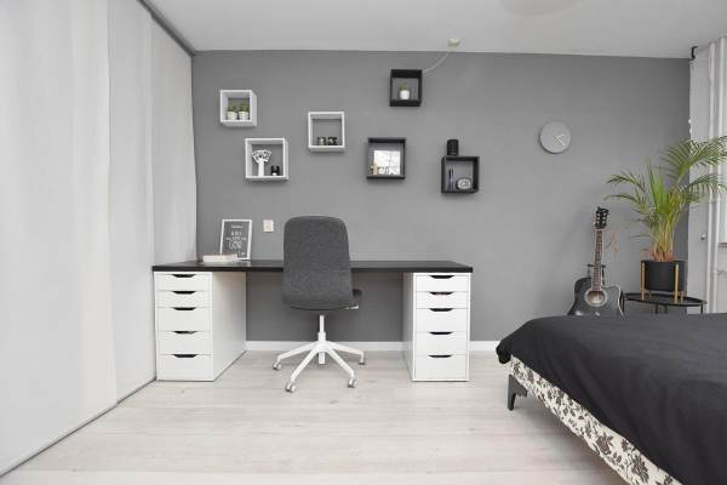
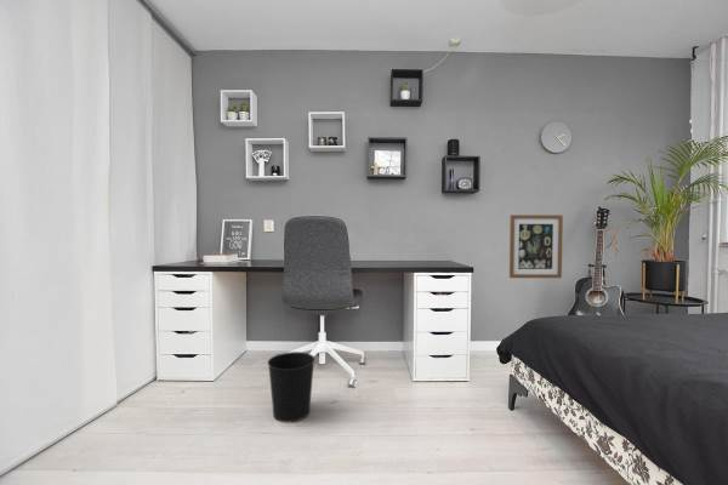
+ wastebasket [267,350,317,424]
+ wall art [508,213,564,279]
